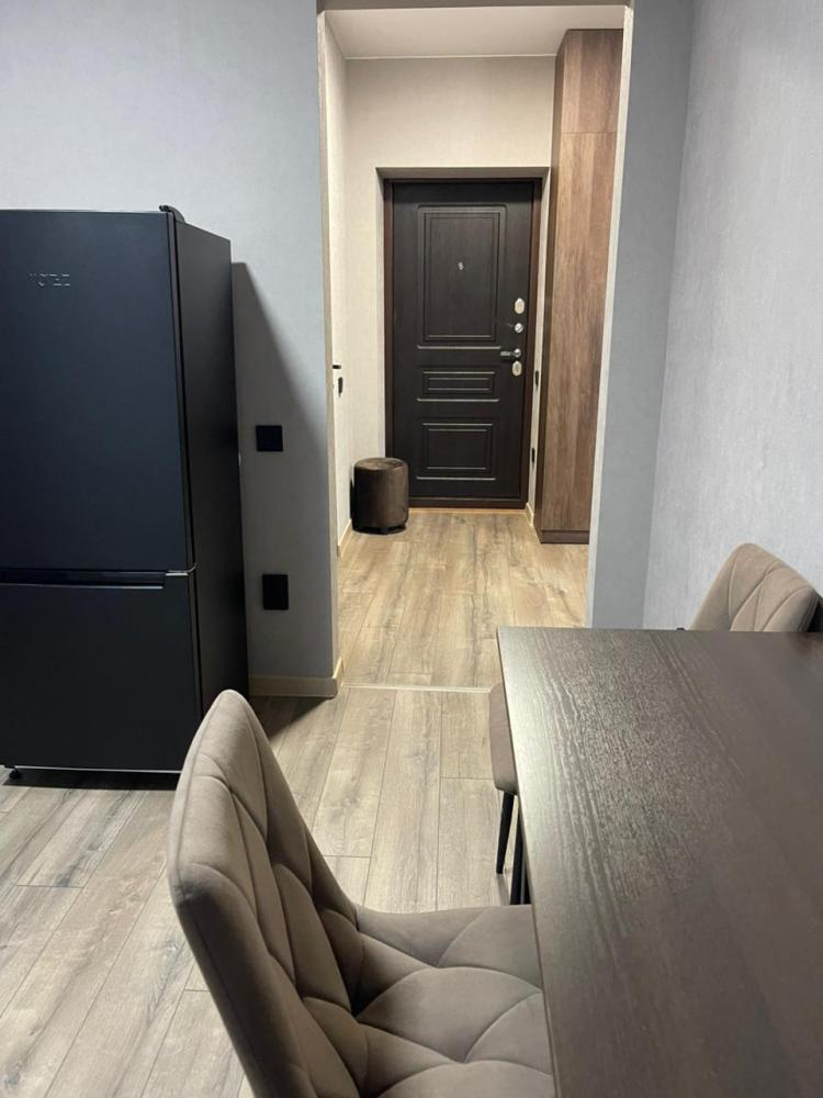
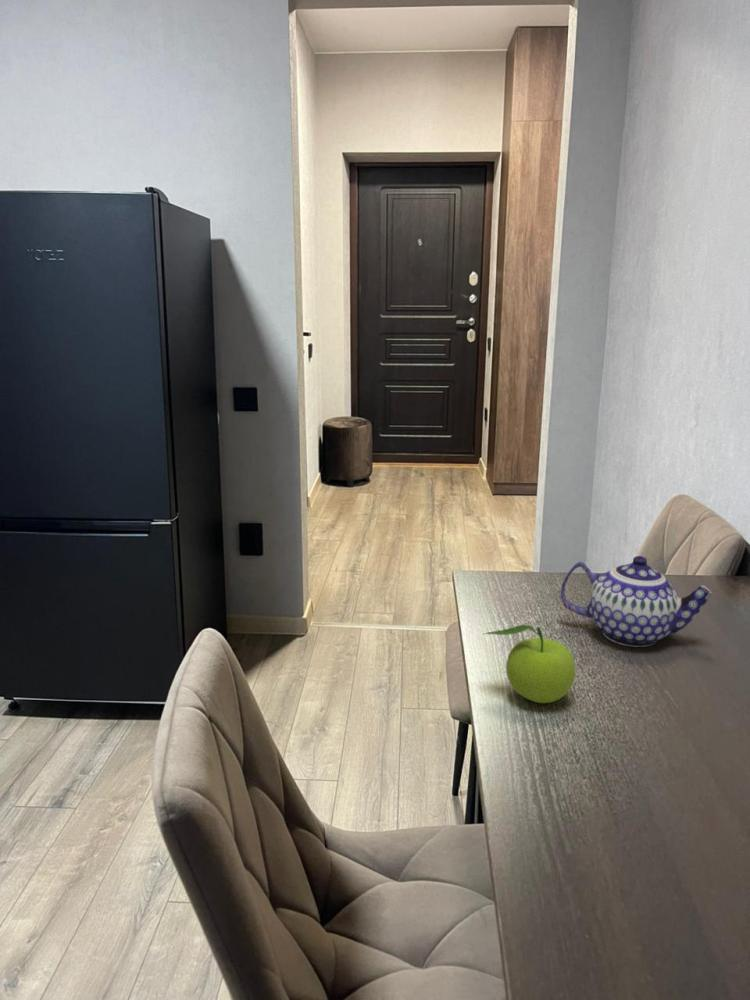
+ fruit [483,624,576,704]
+ teapot [560,555,713,648]
